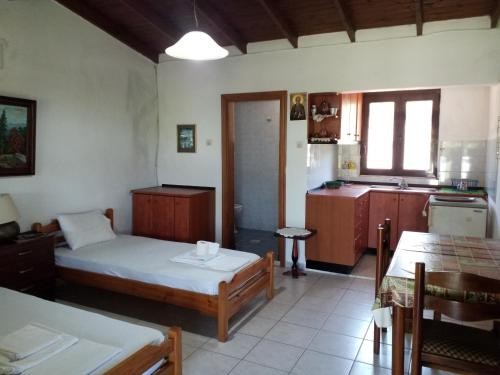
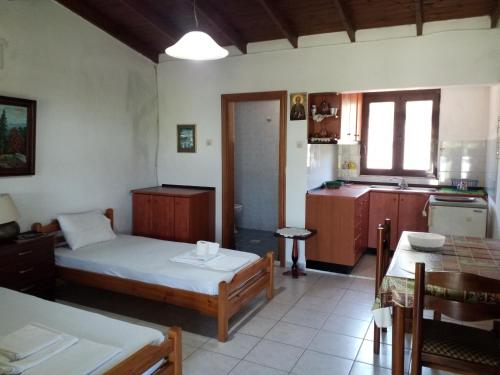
+ bowl [406,232,446,252]
